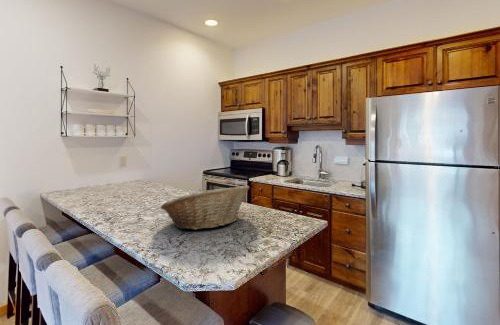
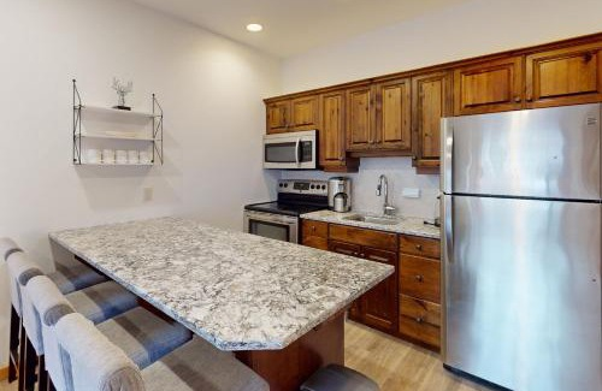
- fruit basket [160,185,250,231]
